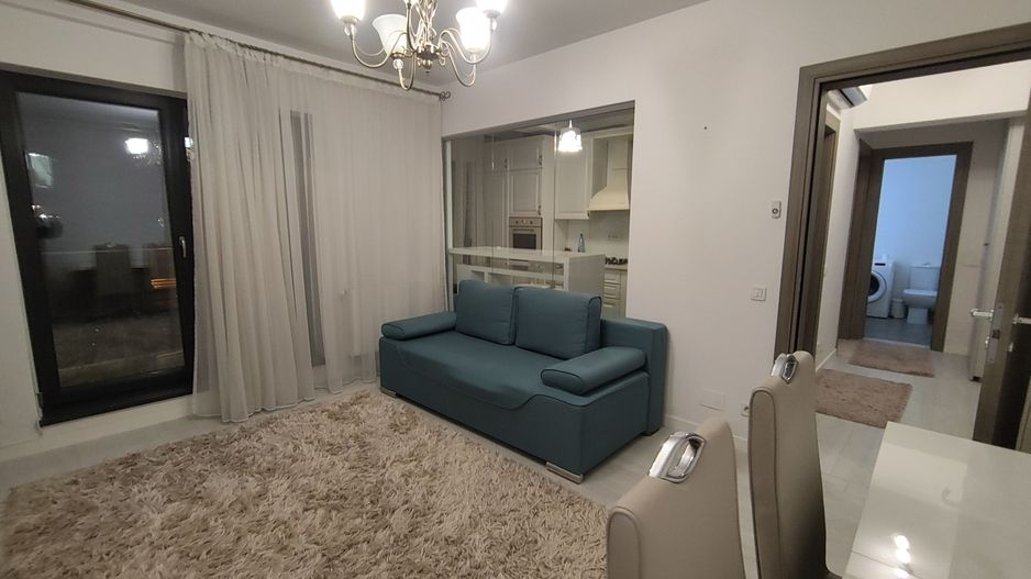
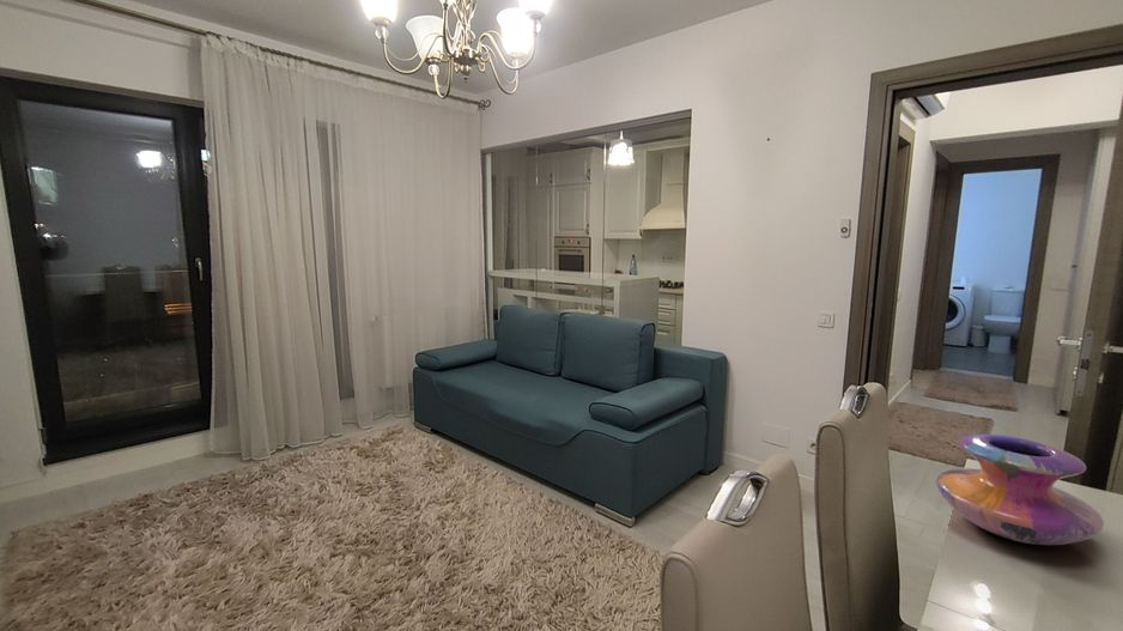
+ decorative vase [935,433,1105,546]
